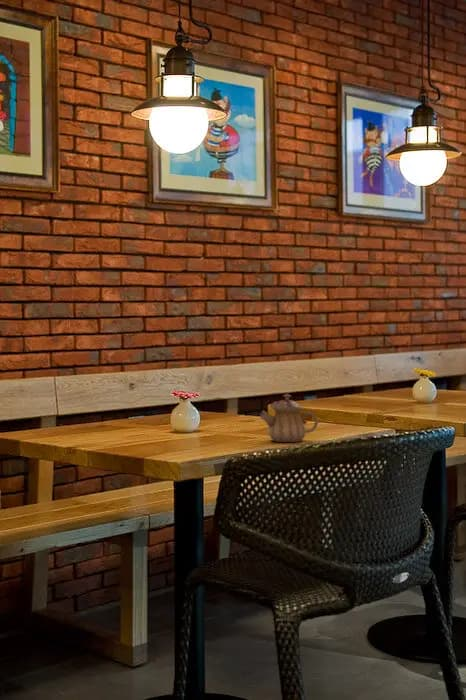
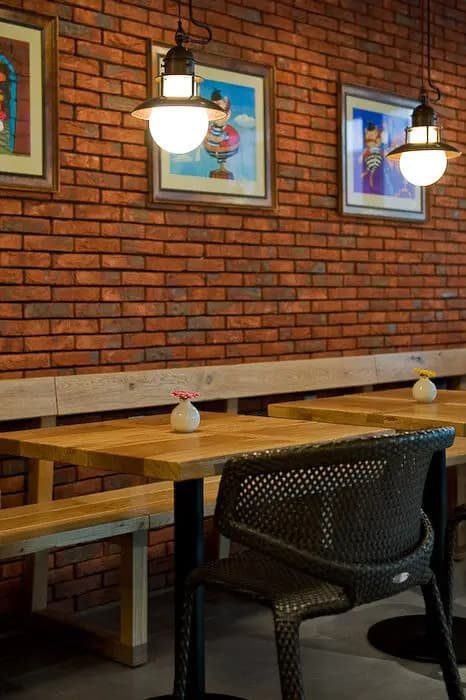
- teapot [259,393,319,443]
